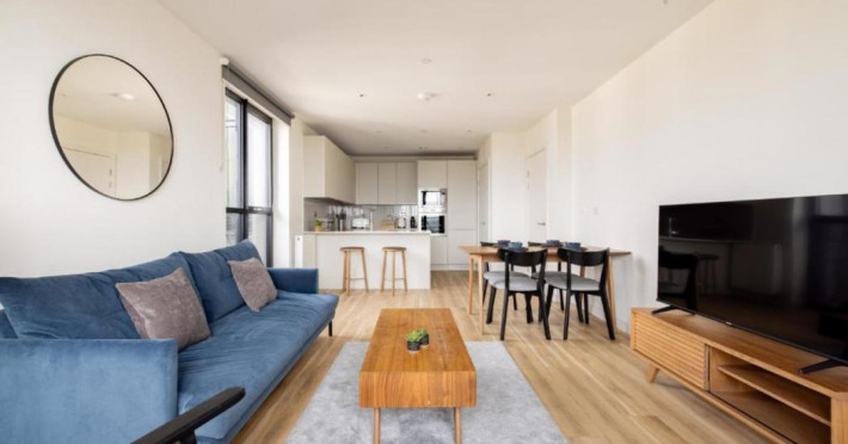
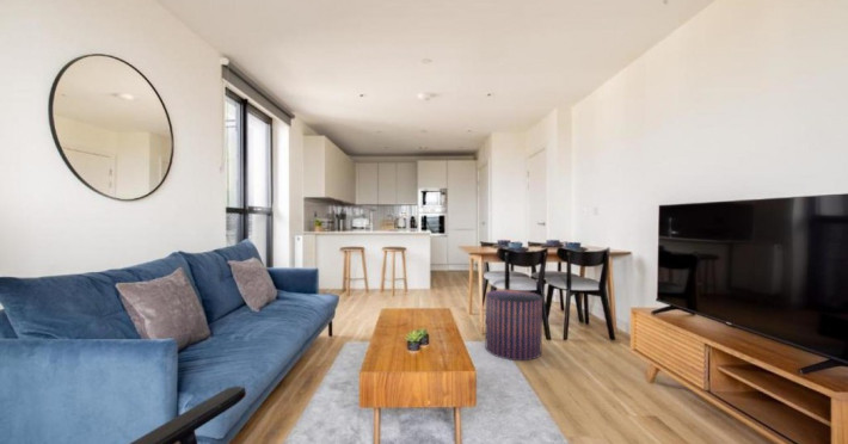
+ pouf [485,289,543,362]
